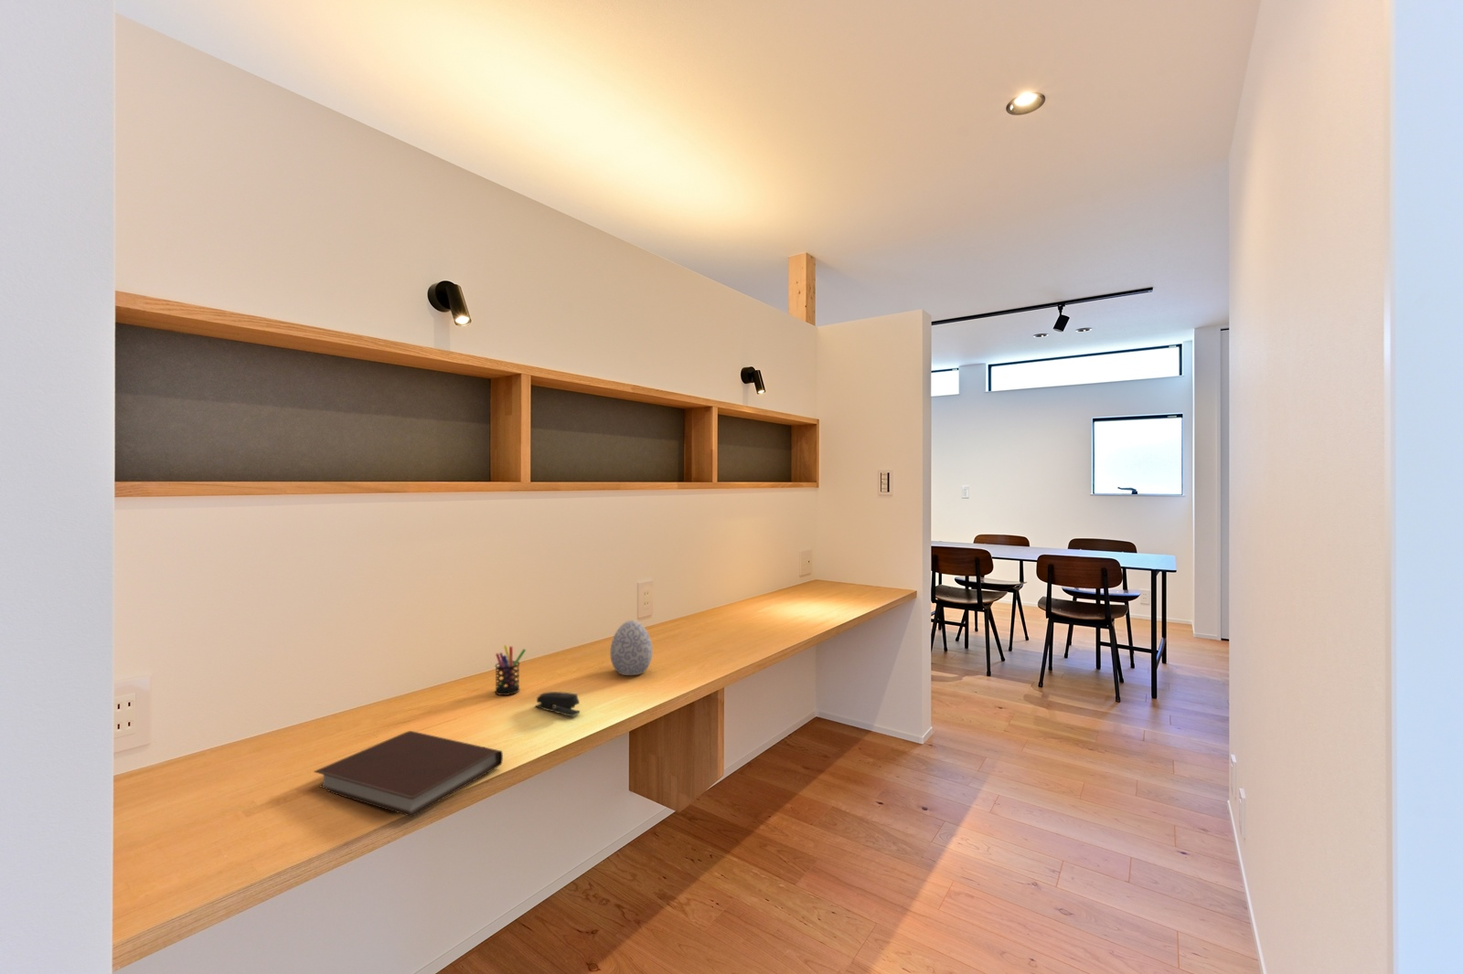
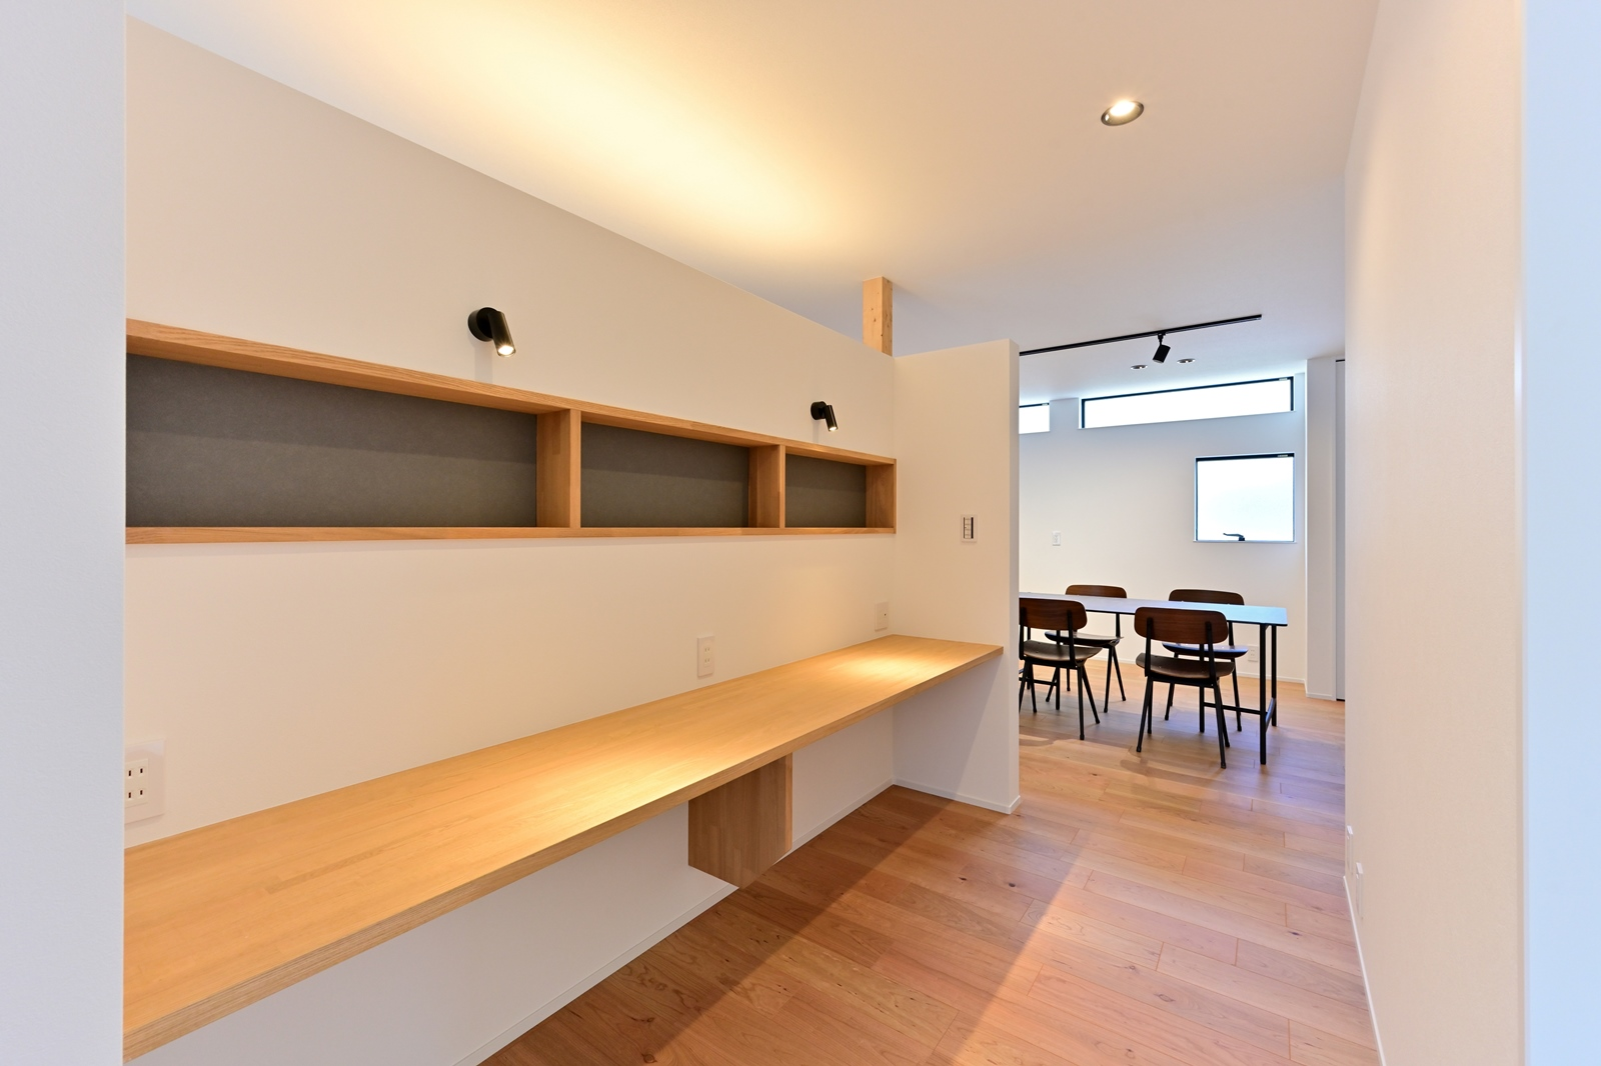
- stapler [535,690,581,717]
- notebook [312,730,504,817]
- pen holder [494,645,526,696]
- decorative egg [609,620,653,676]
